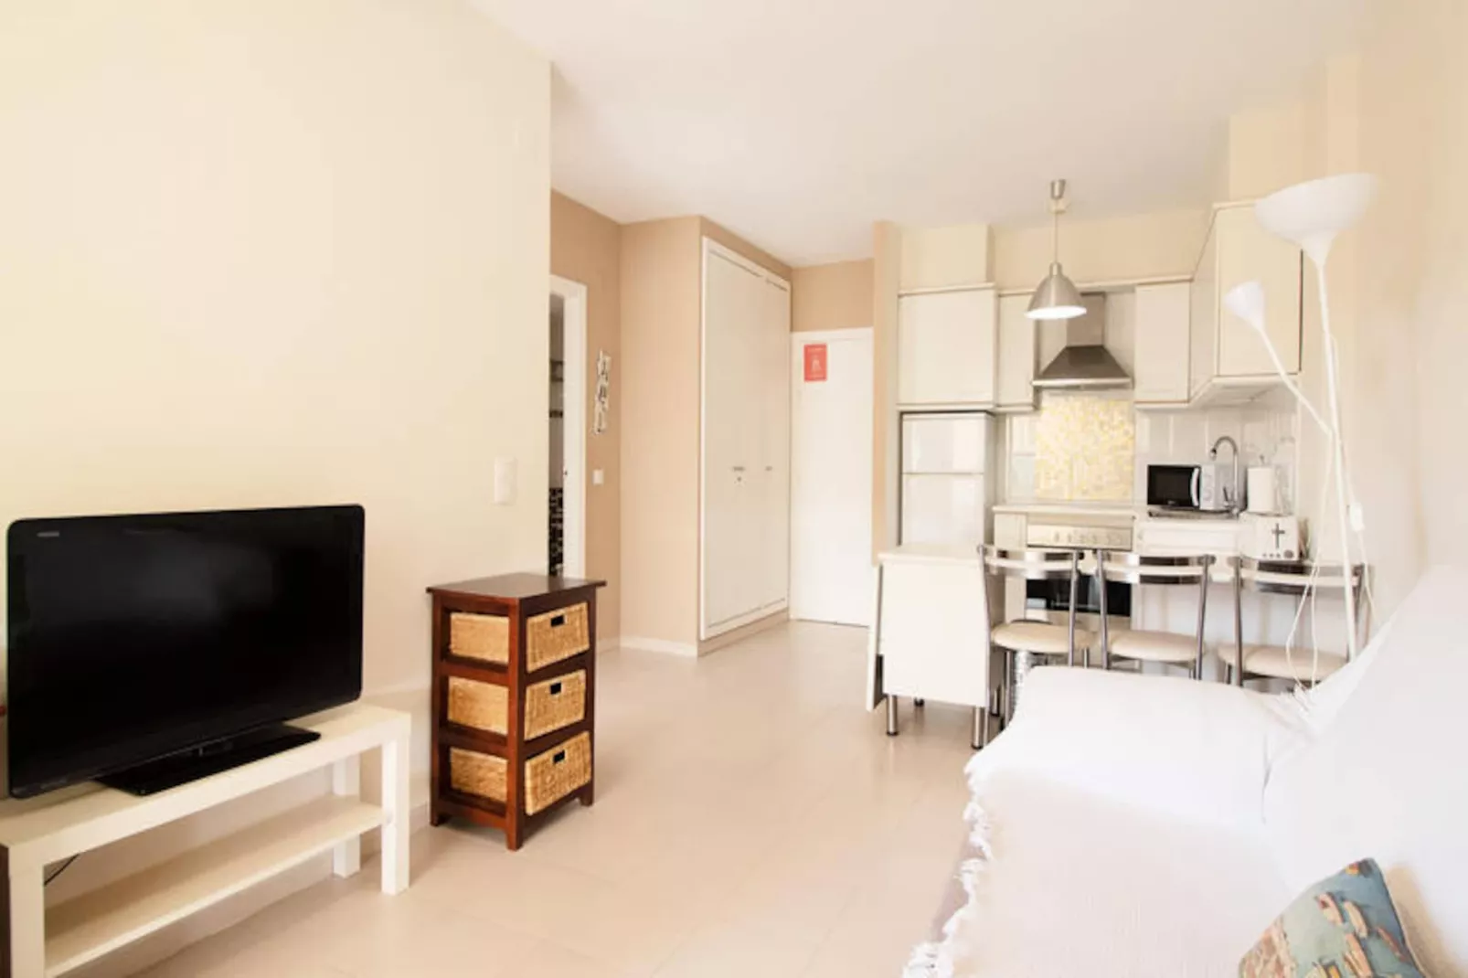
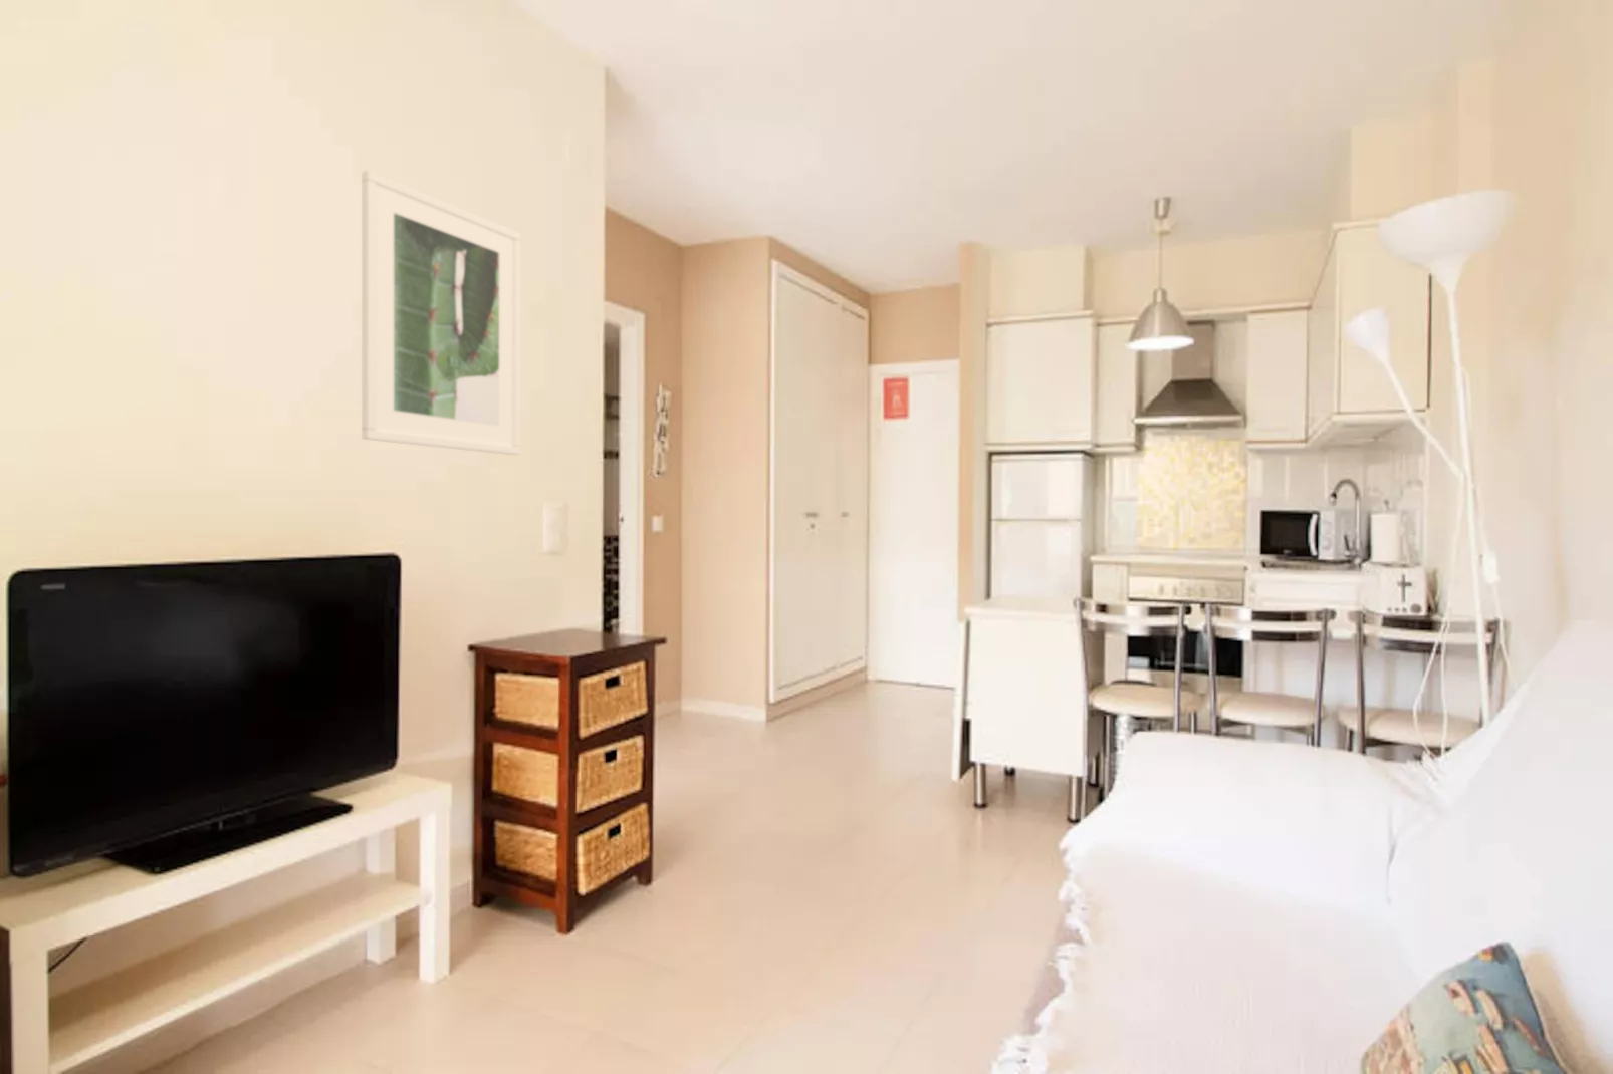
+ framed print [361,170,522,455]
